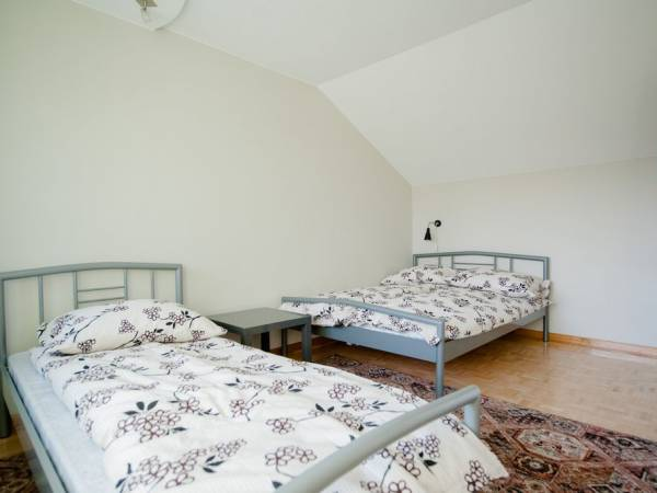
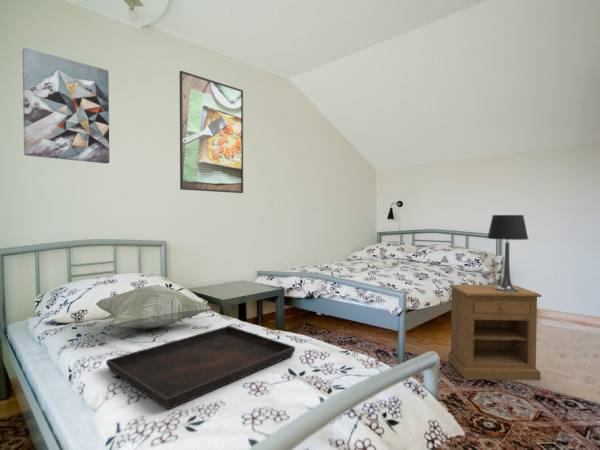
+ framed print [179,70,244,194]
+ table lamp [486,214,529,292]
+ serving tray [105,325,296,410]
+ wall art [21,47,110,164]
+ nightstand [447,284,542,381]
+ decorative pillow [95,285,212,330]
